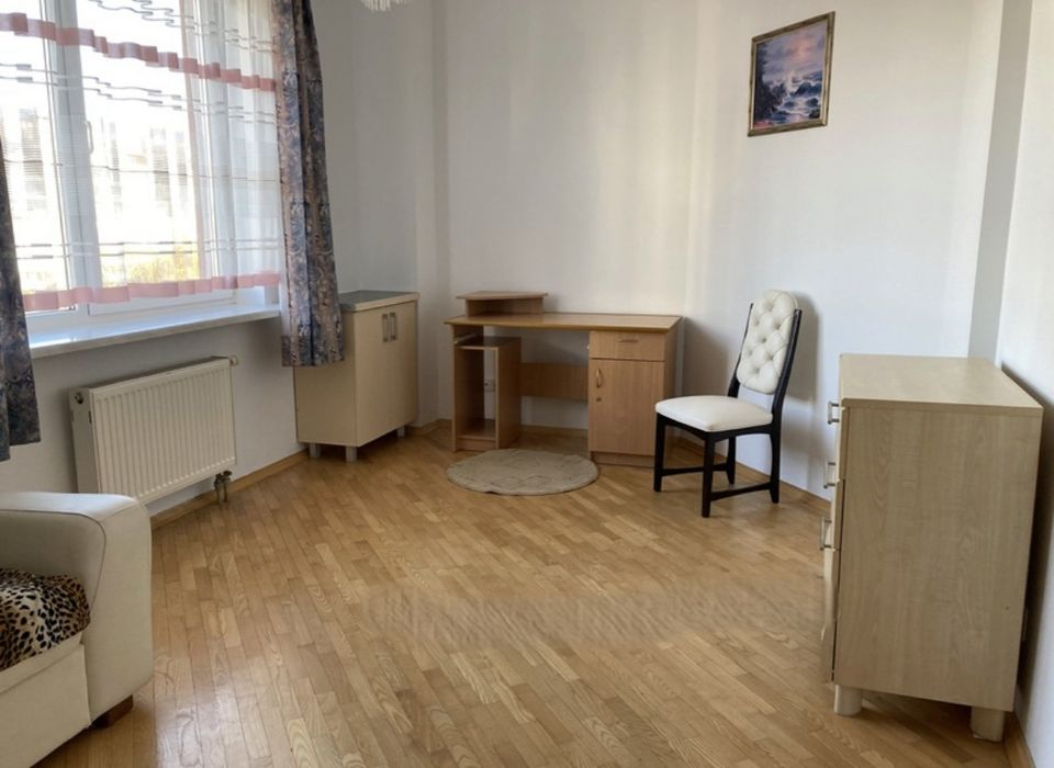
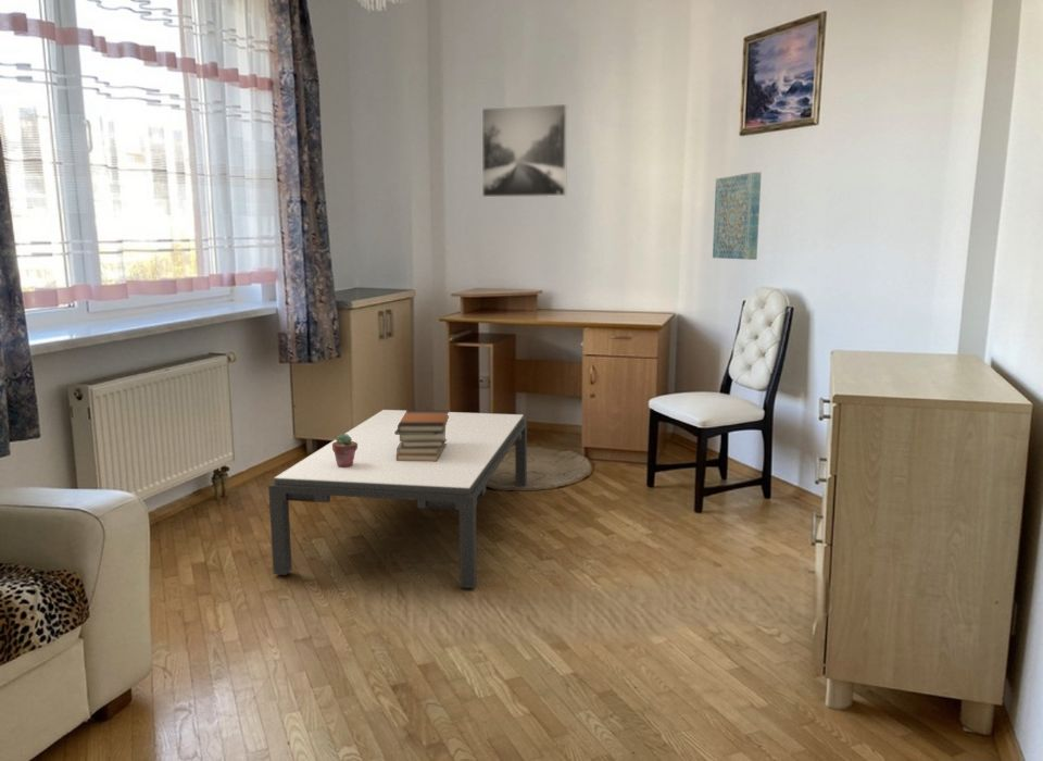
+ potted succulent [332,433,357,467]
+ coffee table [267,409,528,589]
+ book stack [394,410,450,462]
+ wall art [712,171,763,261]
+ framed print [481,103,568,198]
